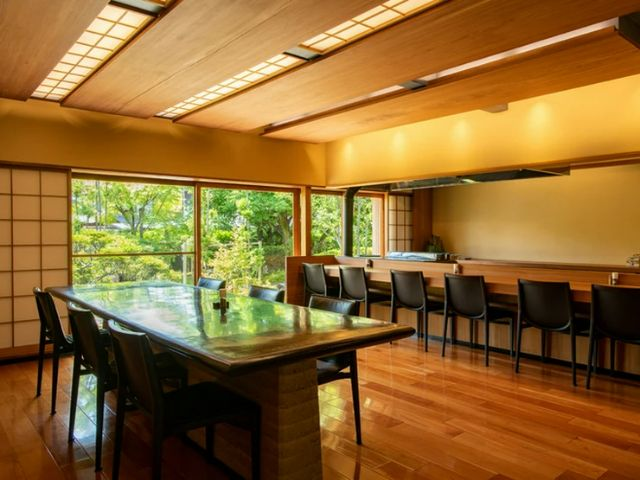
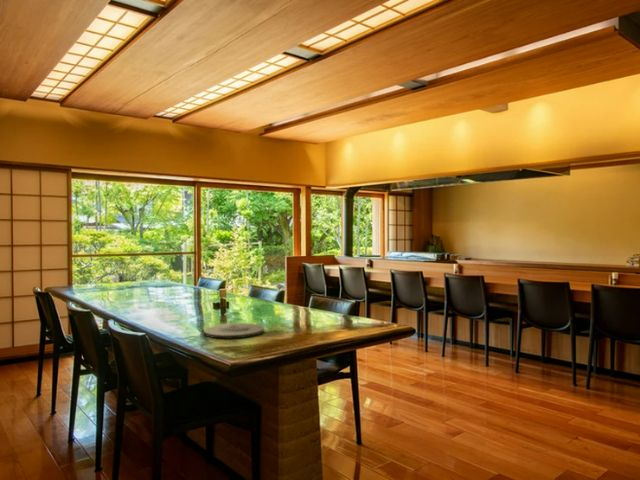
+ plate [203,322,265,340]
